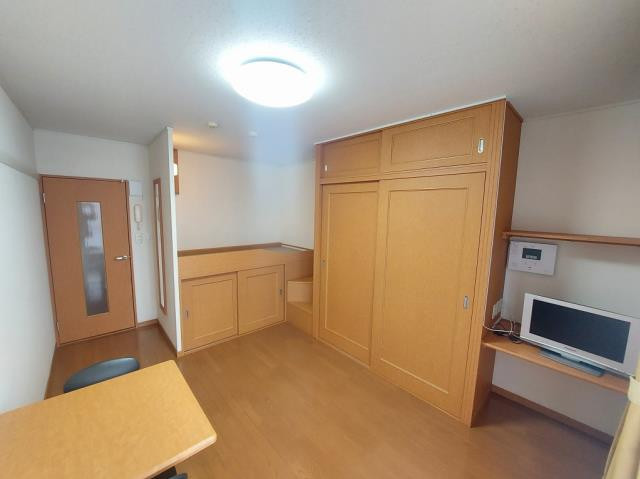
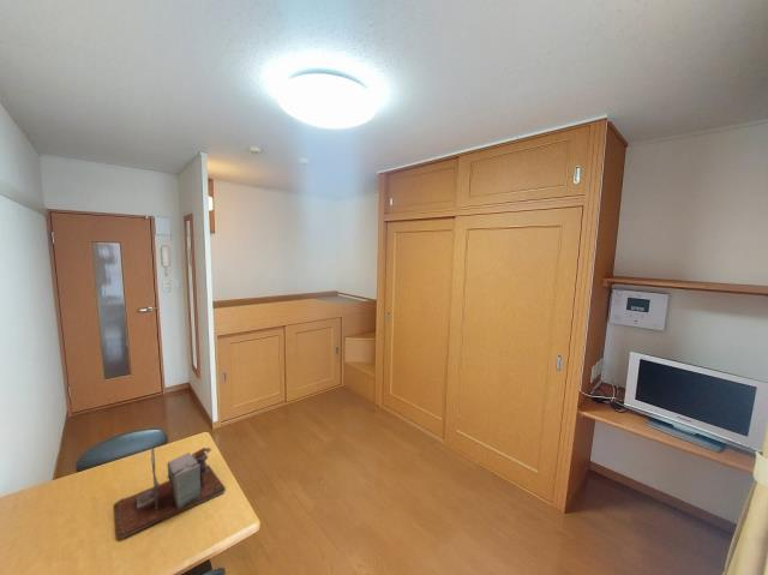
+ desk organizer [114,445,227,539]
